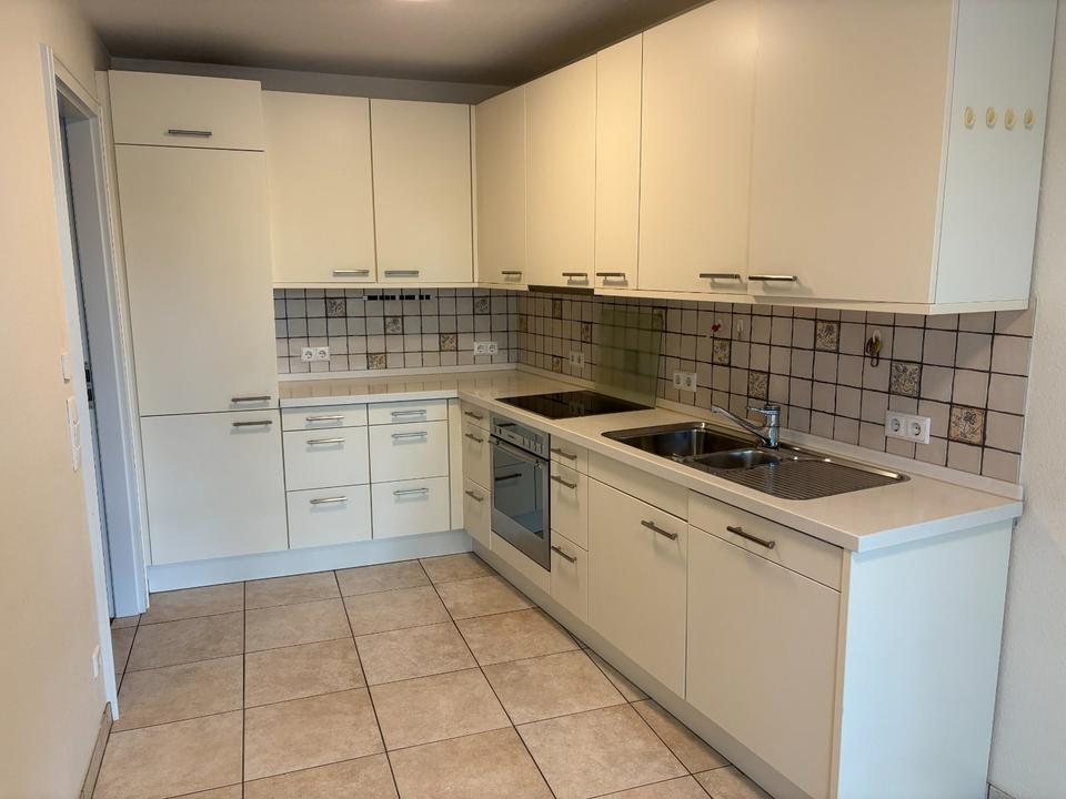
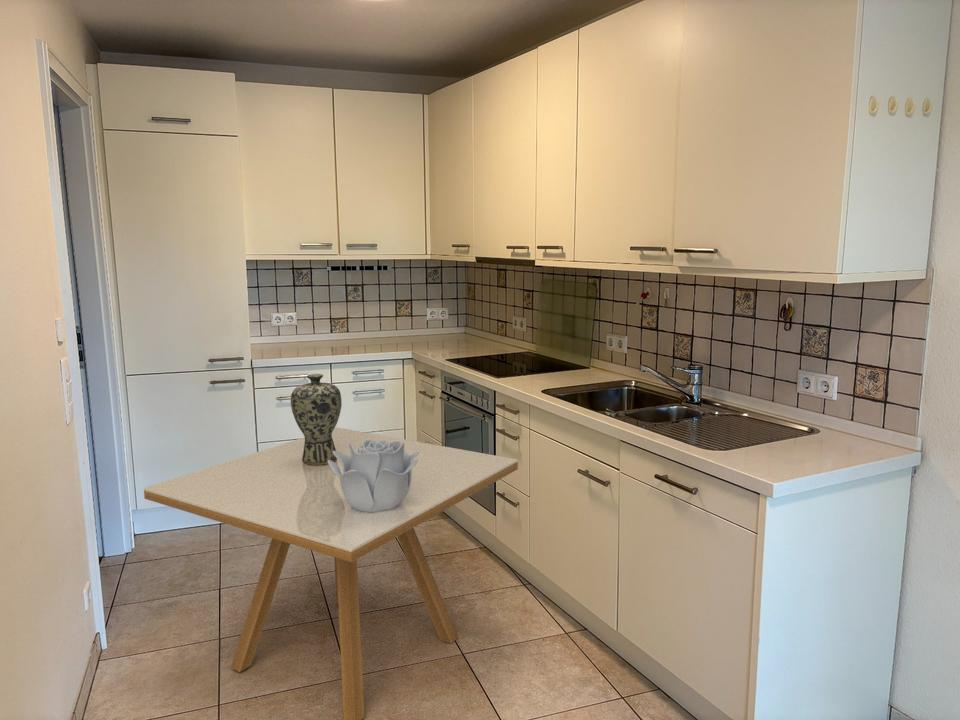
+ vase [290,373,343,465]
+ decorative bowl [327,439,419,512]
+ dining table [143,426,519,720]
